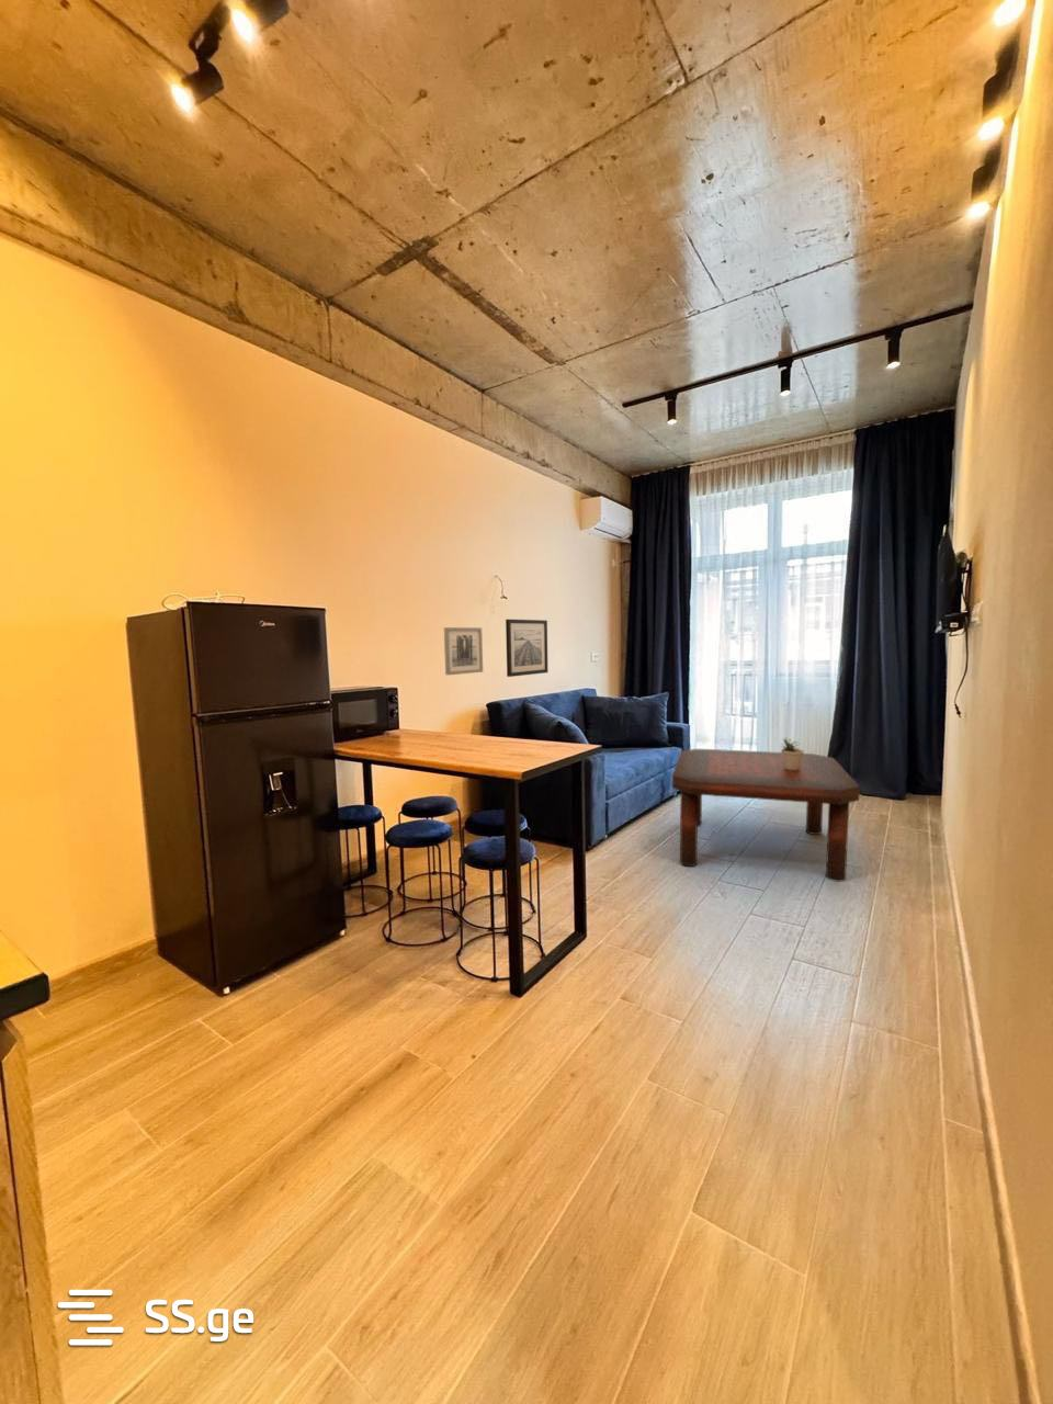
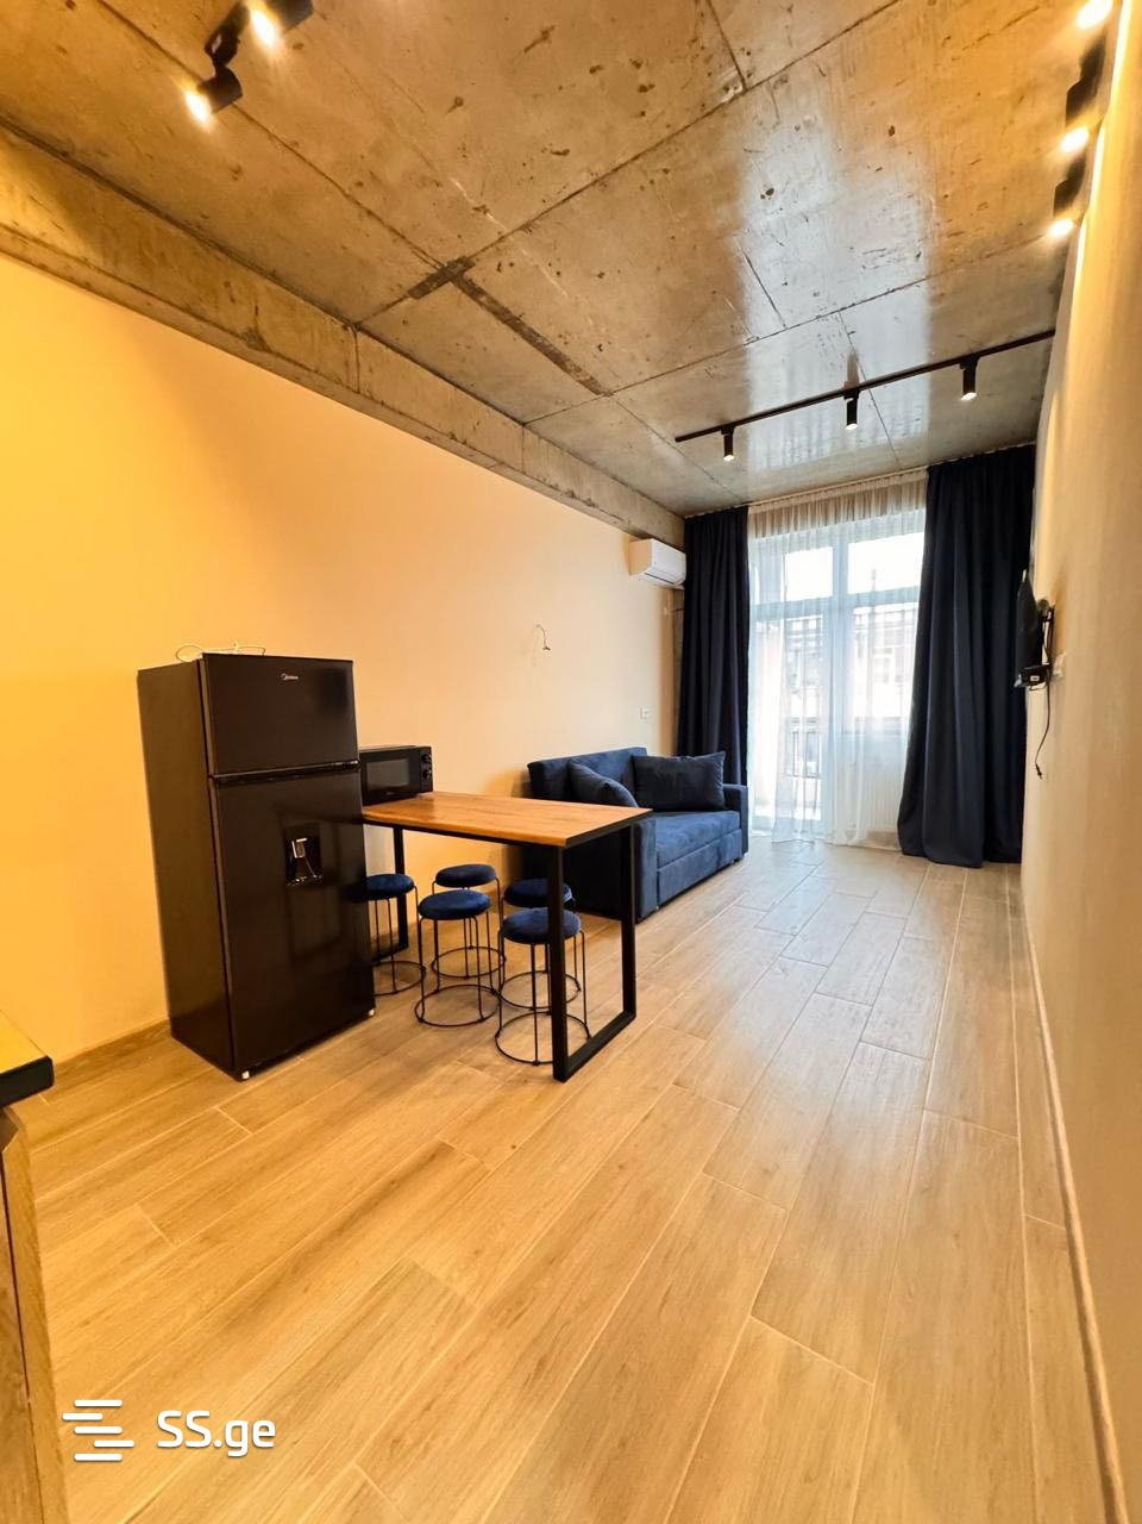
- coffee table [671,748,861,883]
- wall art [504,619,550,678]
- potted plant [780,736,805,771]
- wall art [444,627,483,675]
